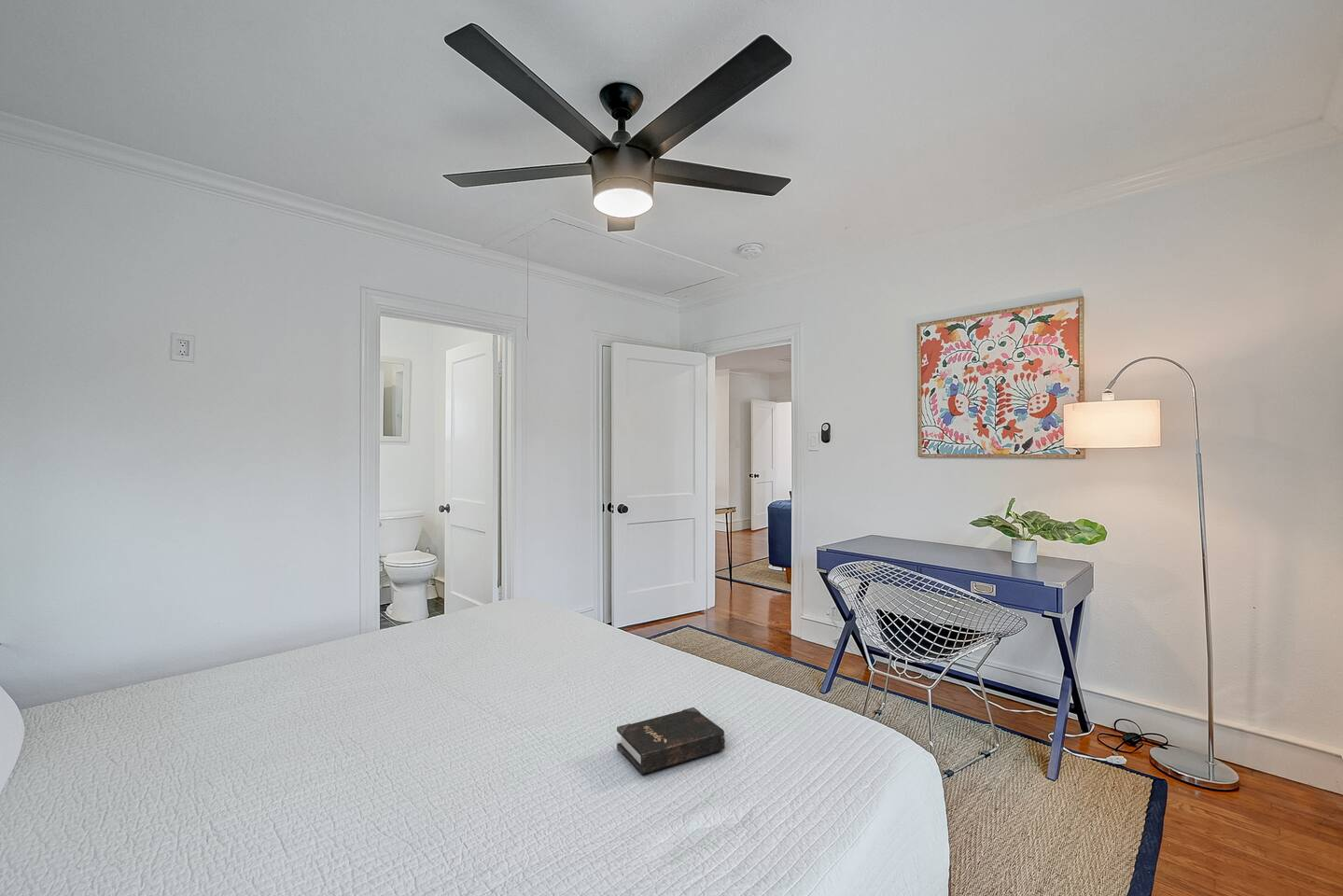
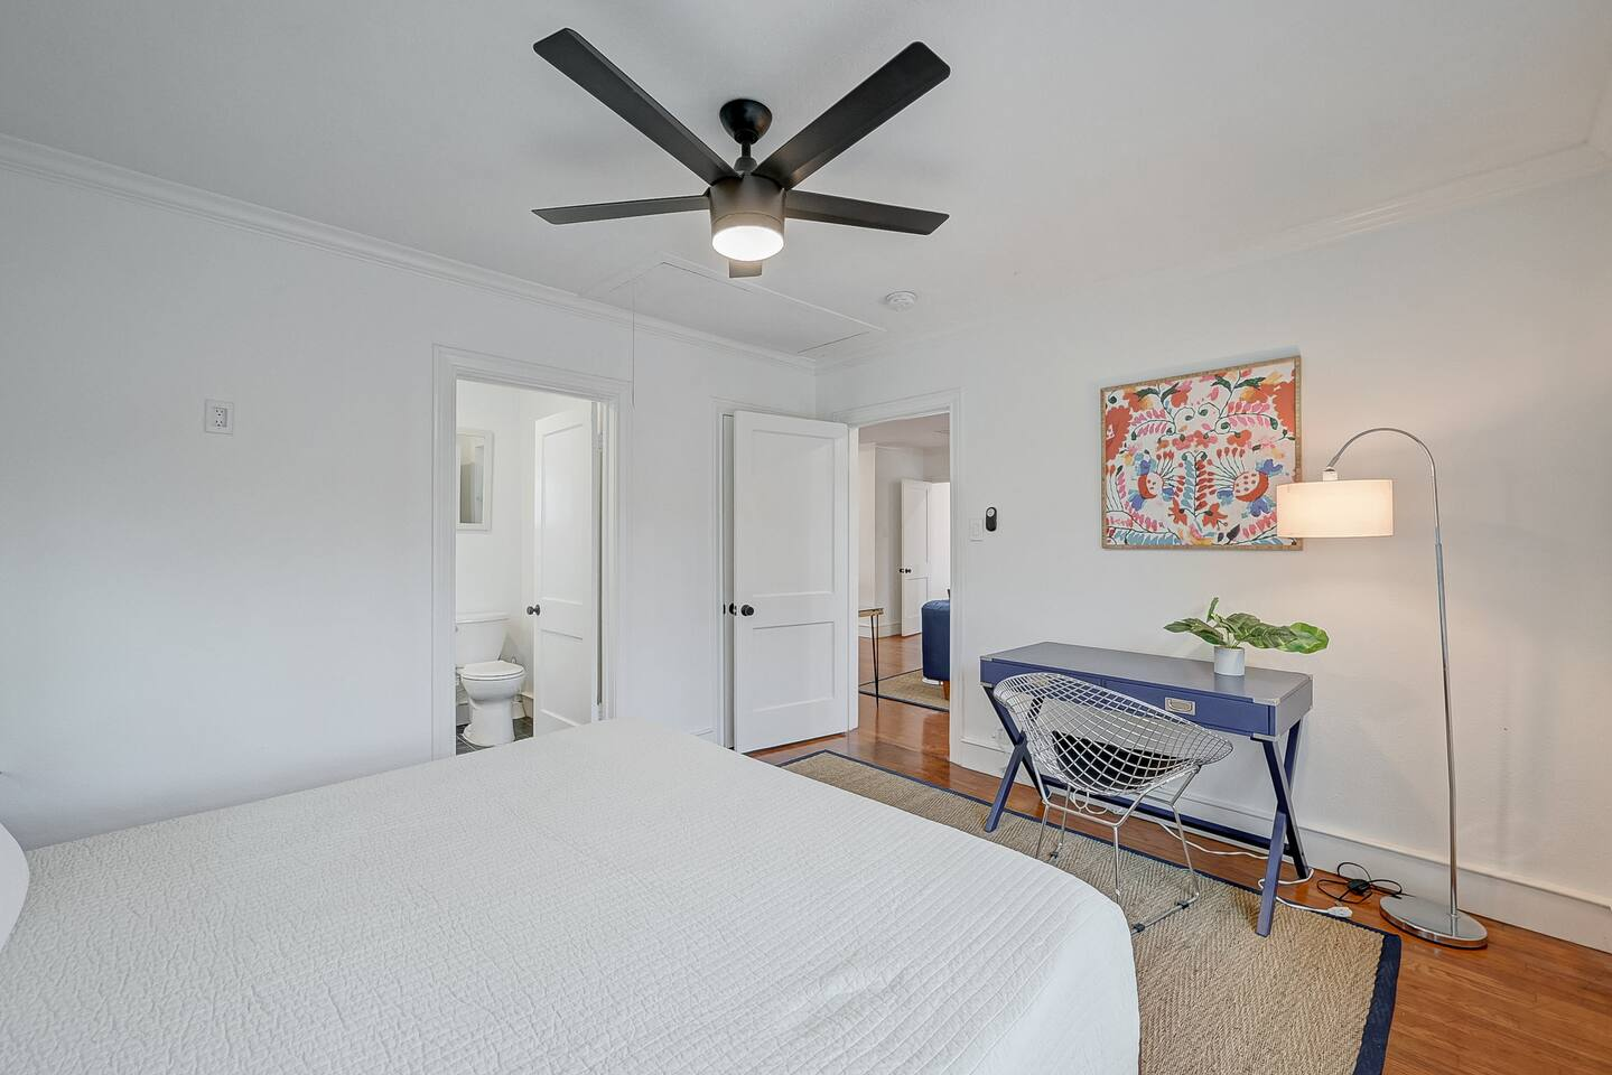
- hardback book [616,707,726,775]
